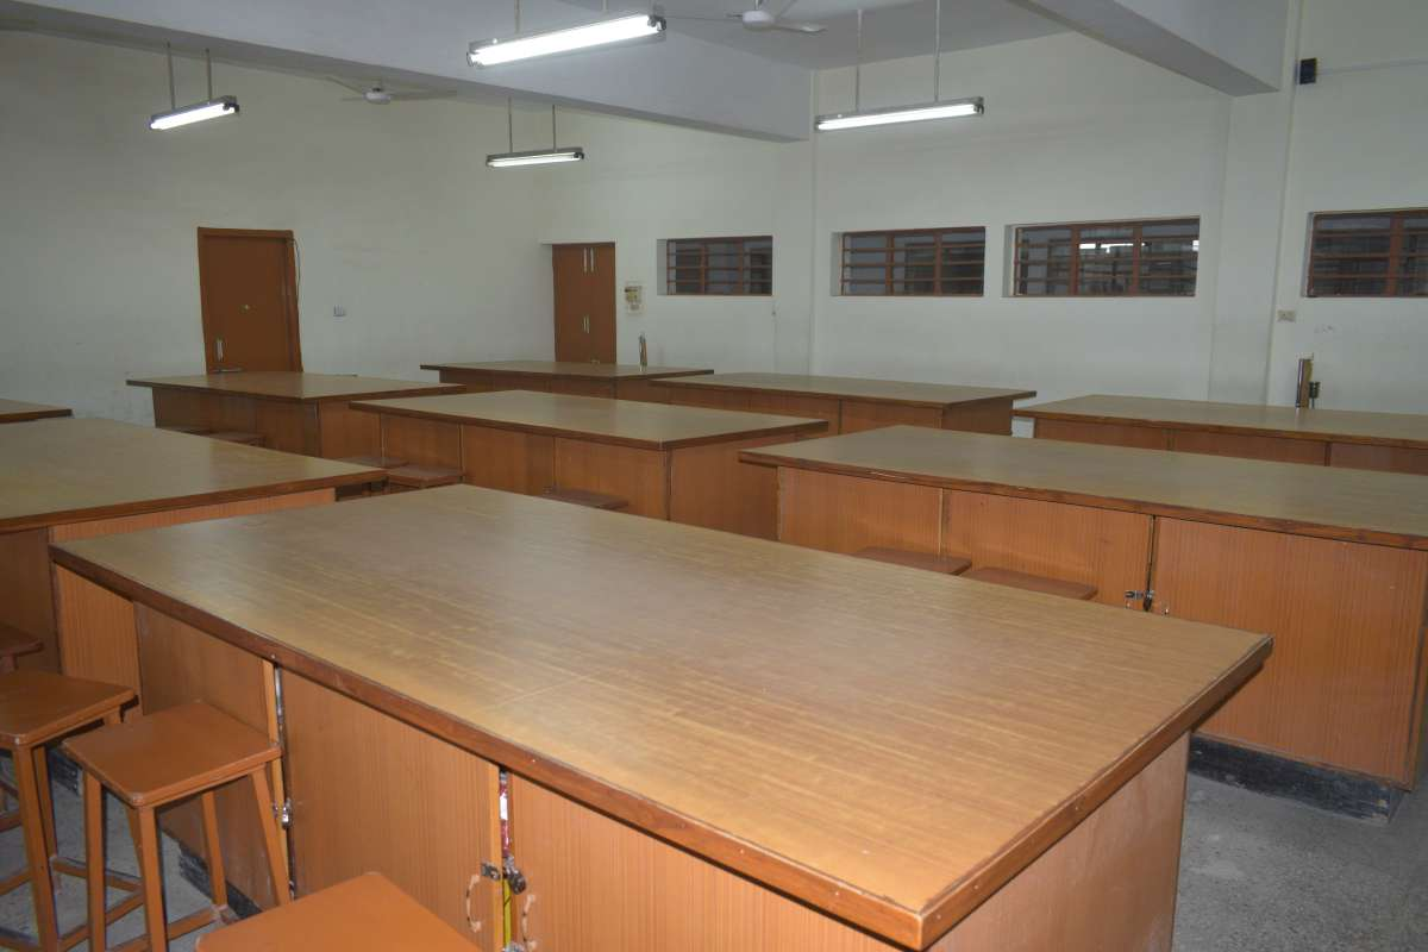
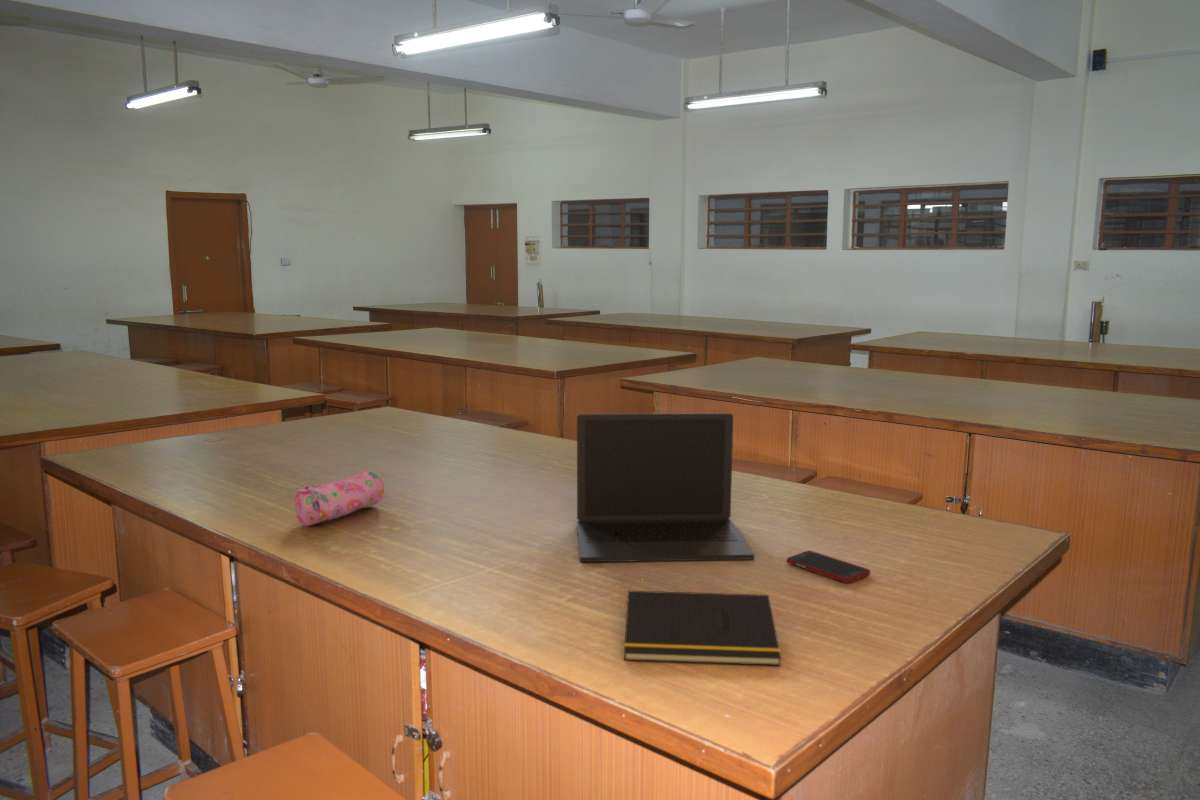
+ pencil case [294,469,385,526]
+ laptop [576,412,755,563]
+ cell phone [786,550,871,584]
+ notepad [623,590,782,667]
